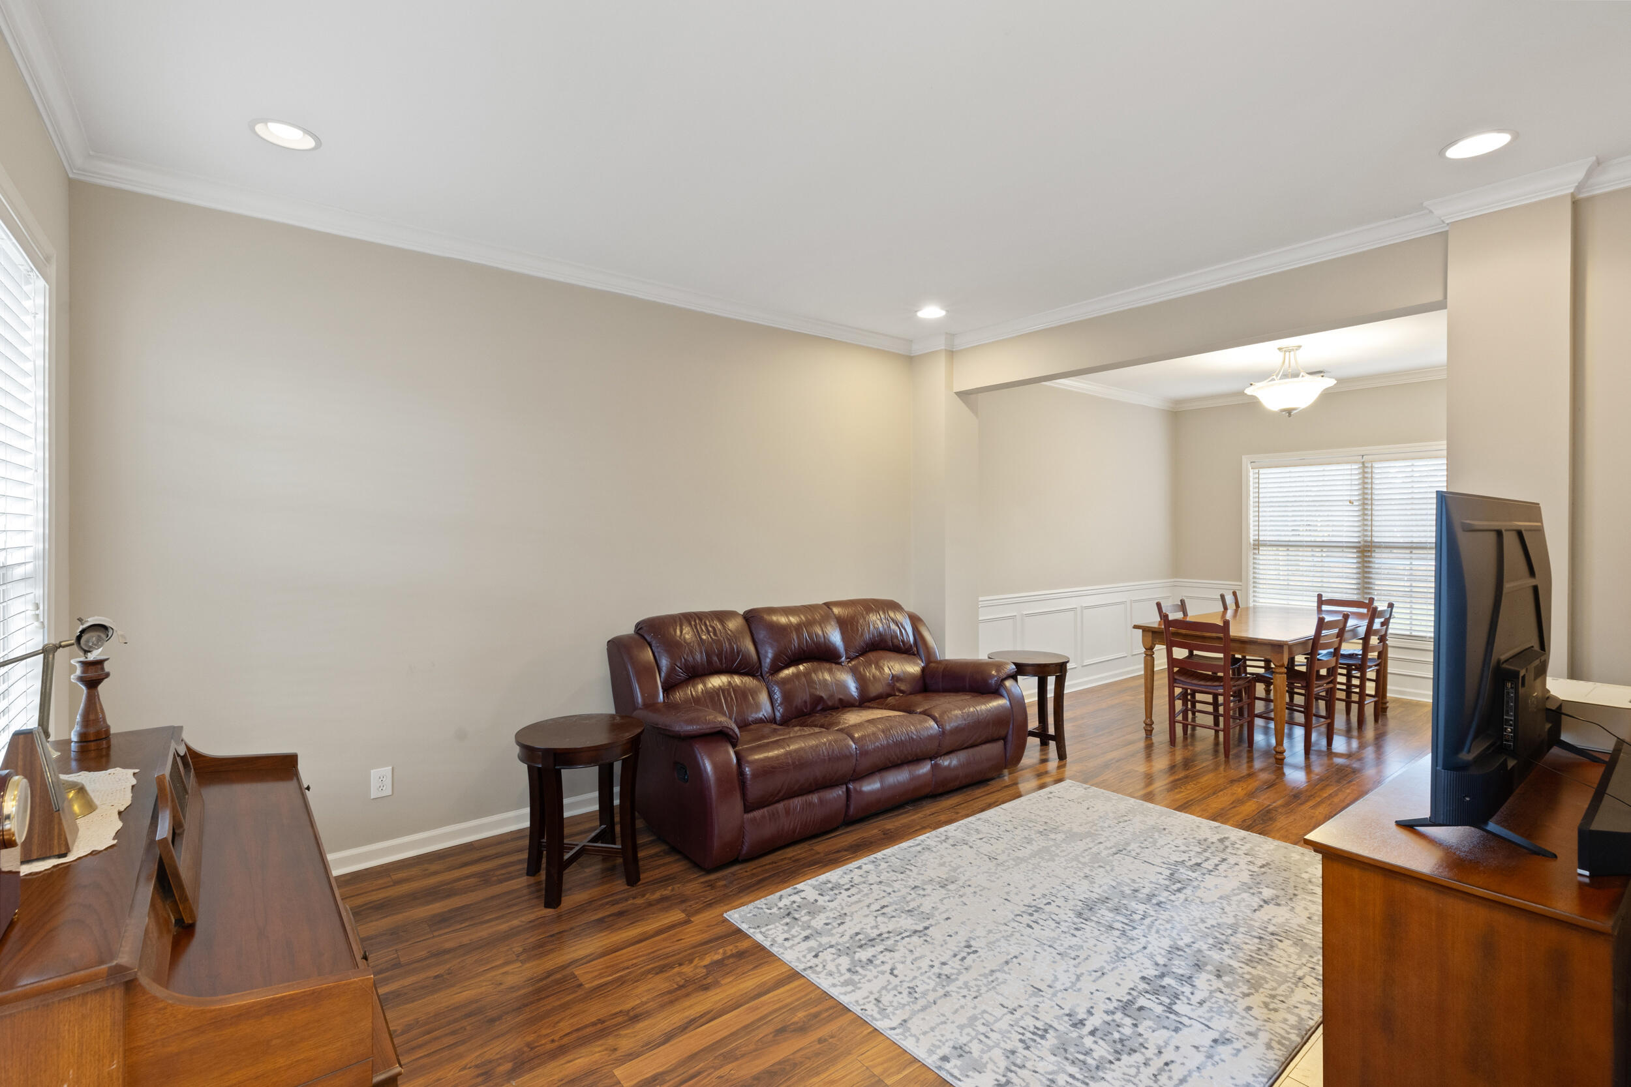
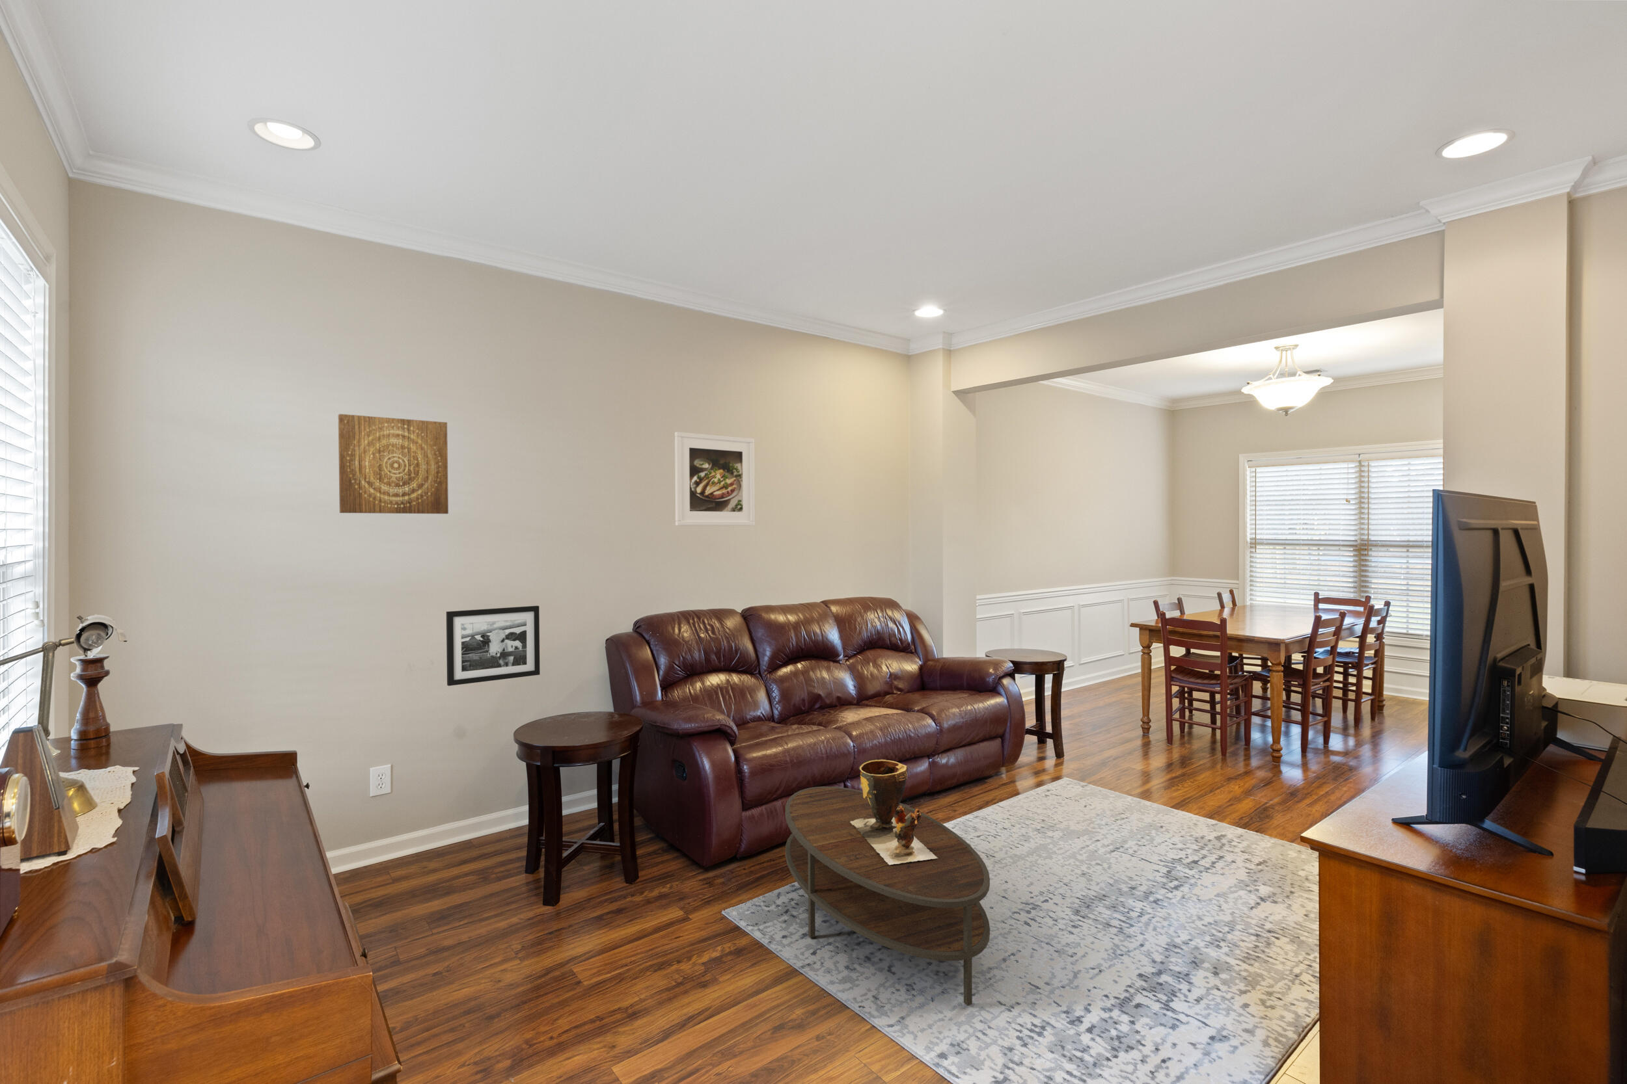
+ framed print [674,431,755,526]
+ wall art [338,414,449,514]
+ clay pot [850,759,937,865]
+ picture frame [445,605,541,687]
+ coffee table [784,786,990,1007]
